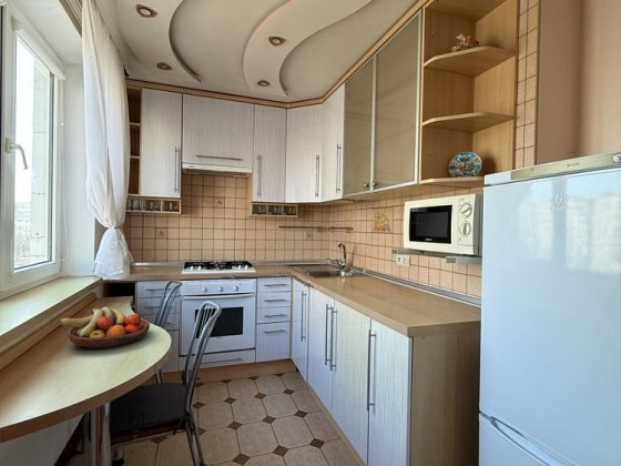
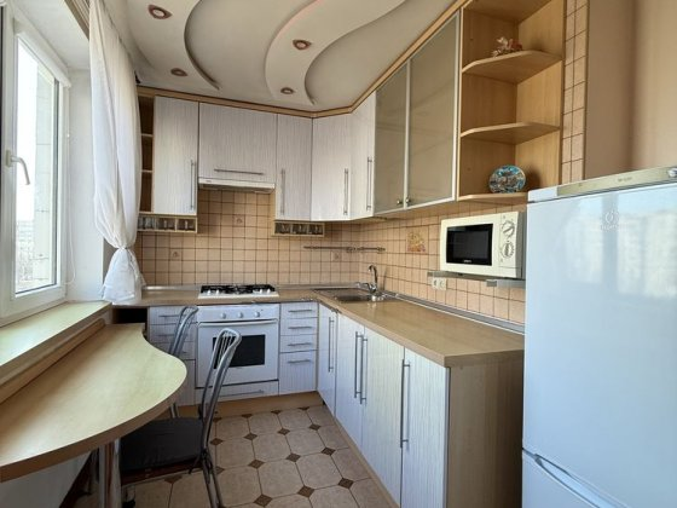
- fruit bowl [58,306,151,350]
